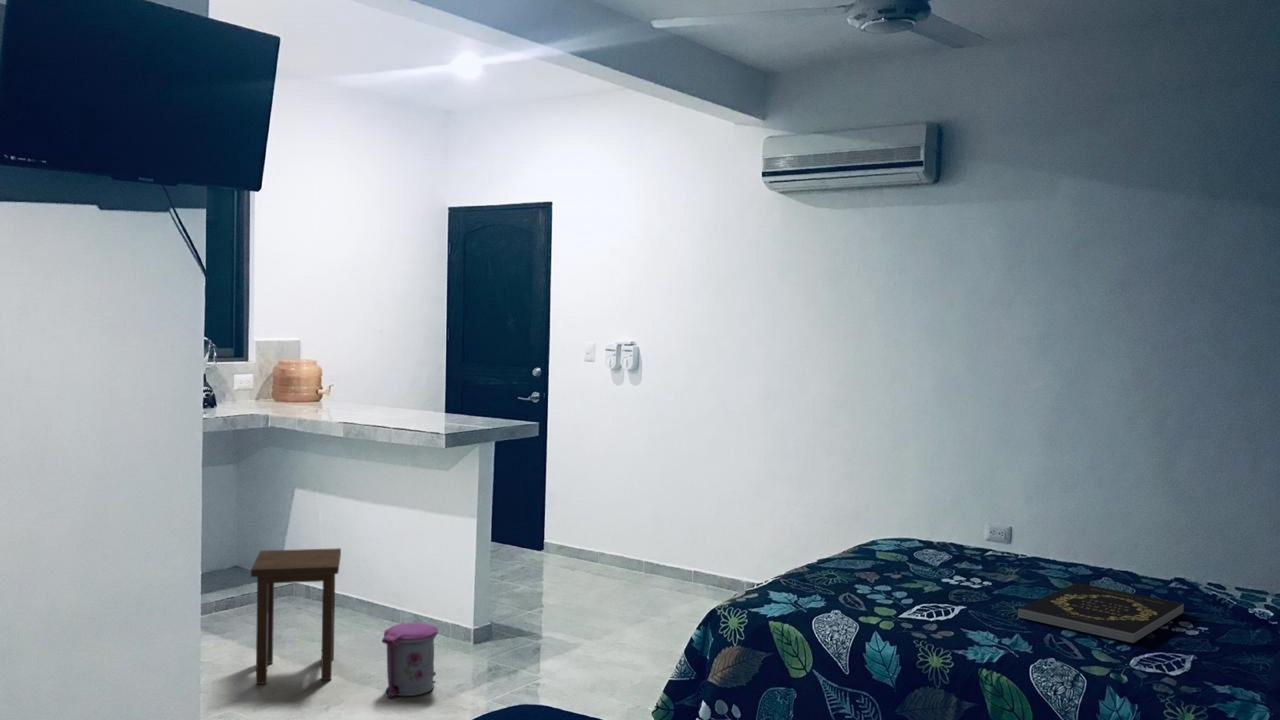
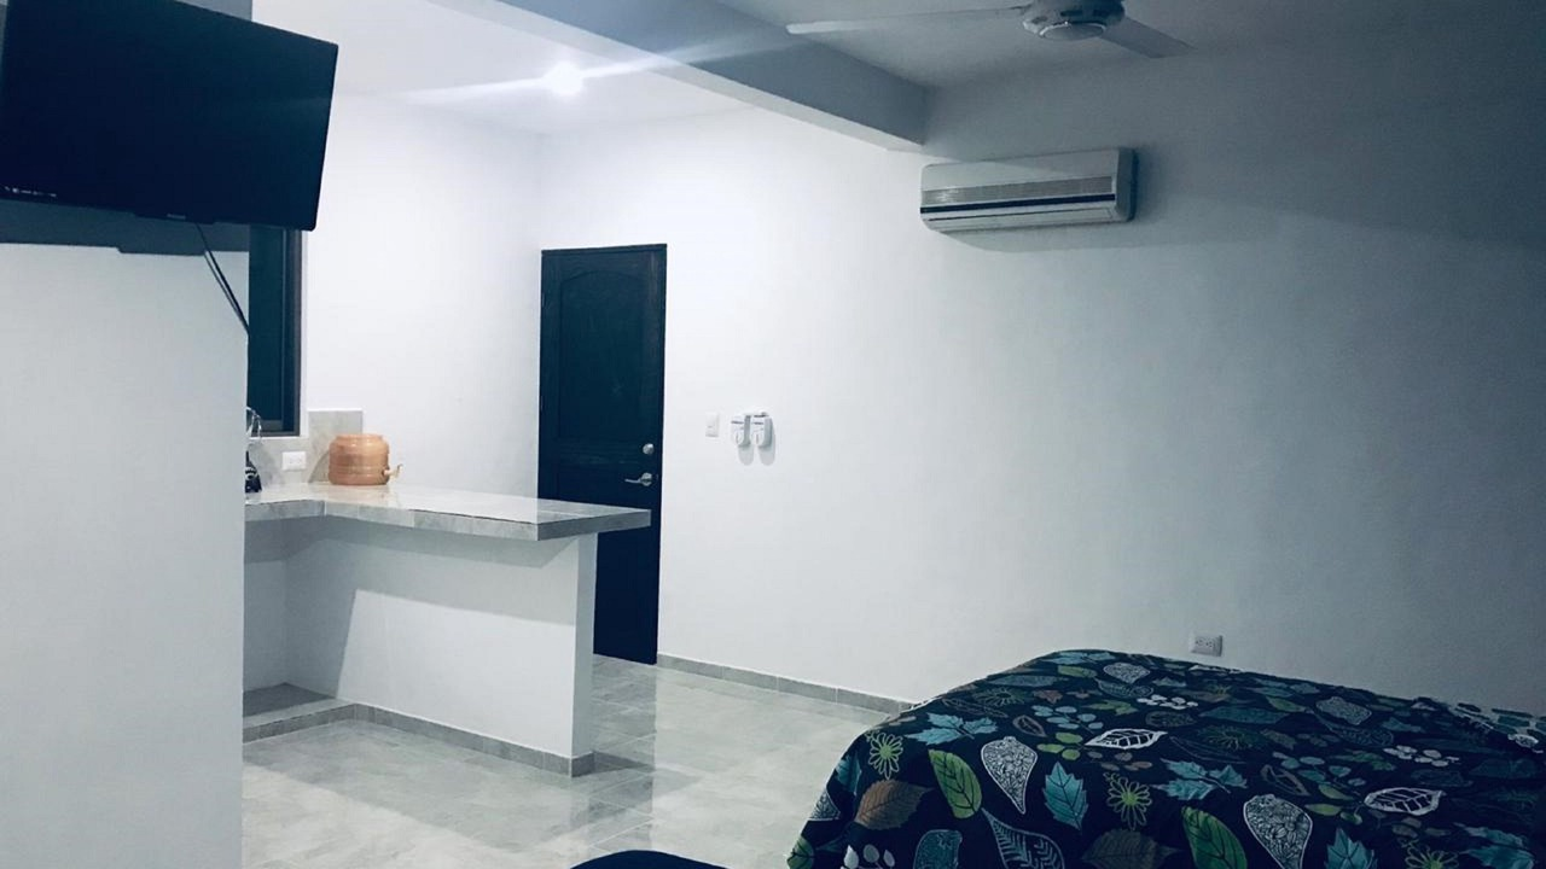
- book [1016,582,1185,644]
- stool [250,547,342,685]
- trash can [381,621,439,699]
